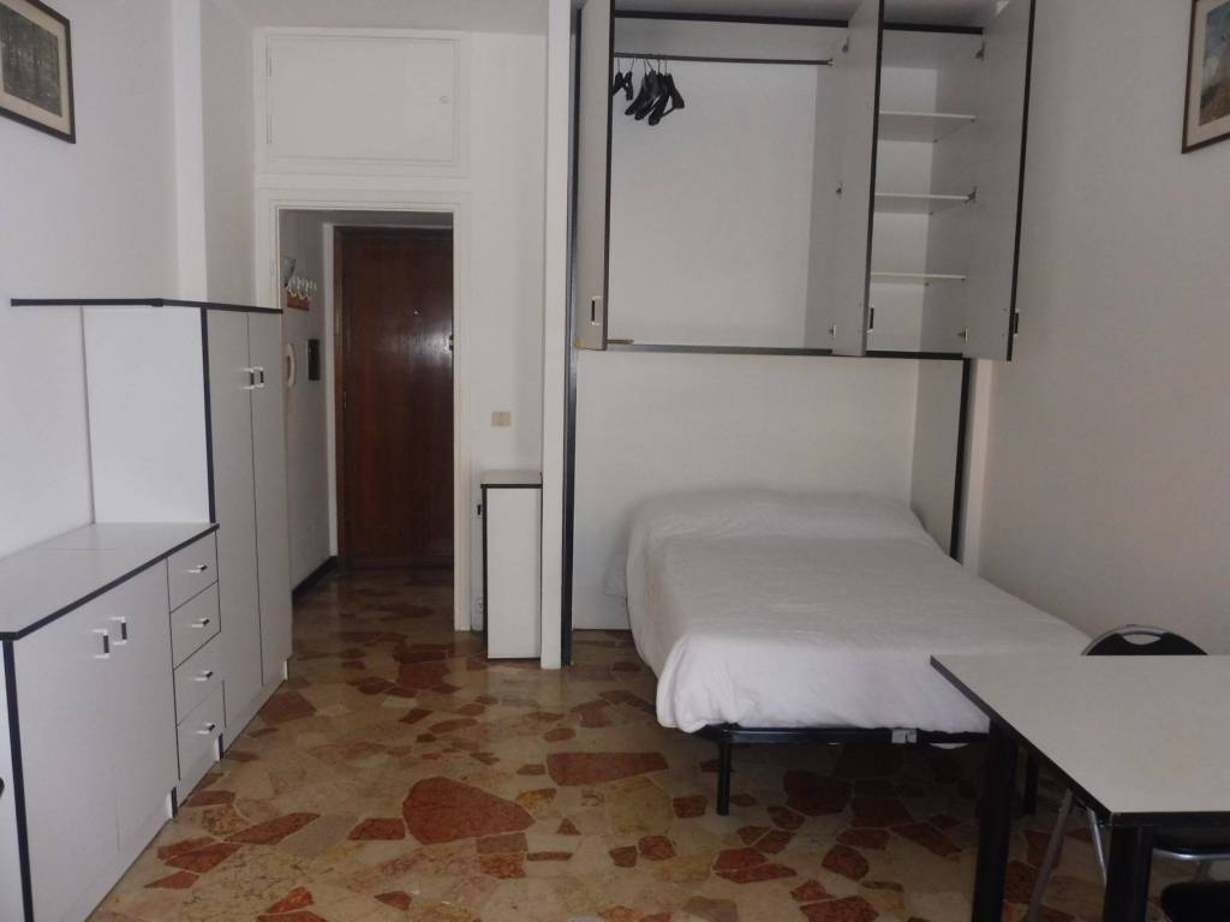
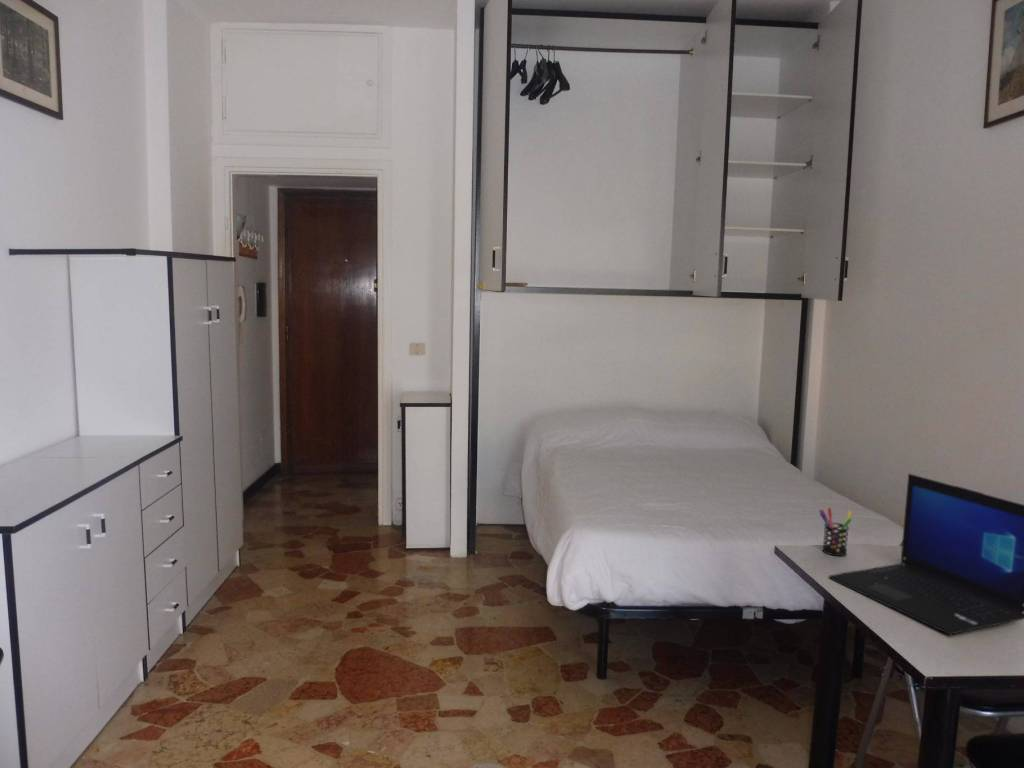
+ pen holder [818,507,853,557]
+ laptop [828,473,1024,636]
